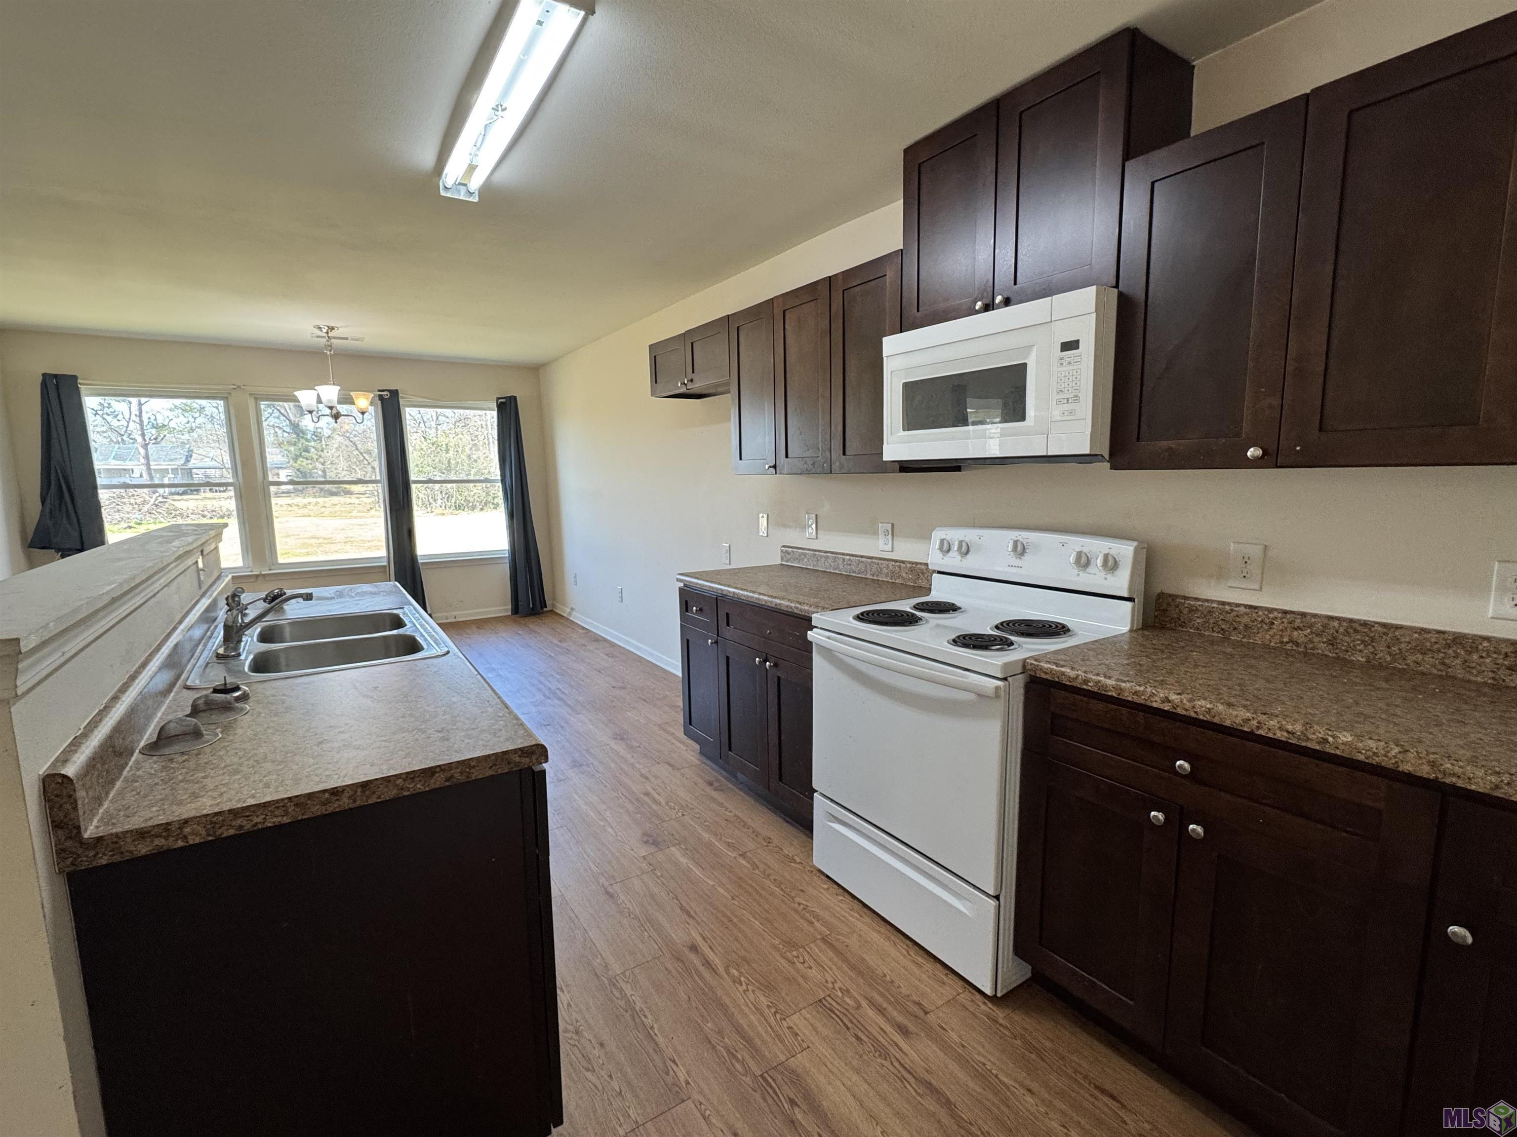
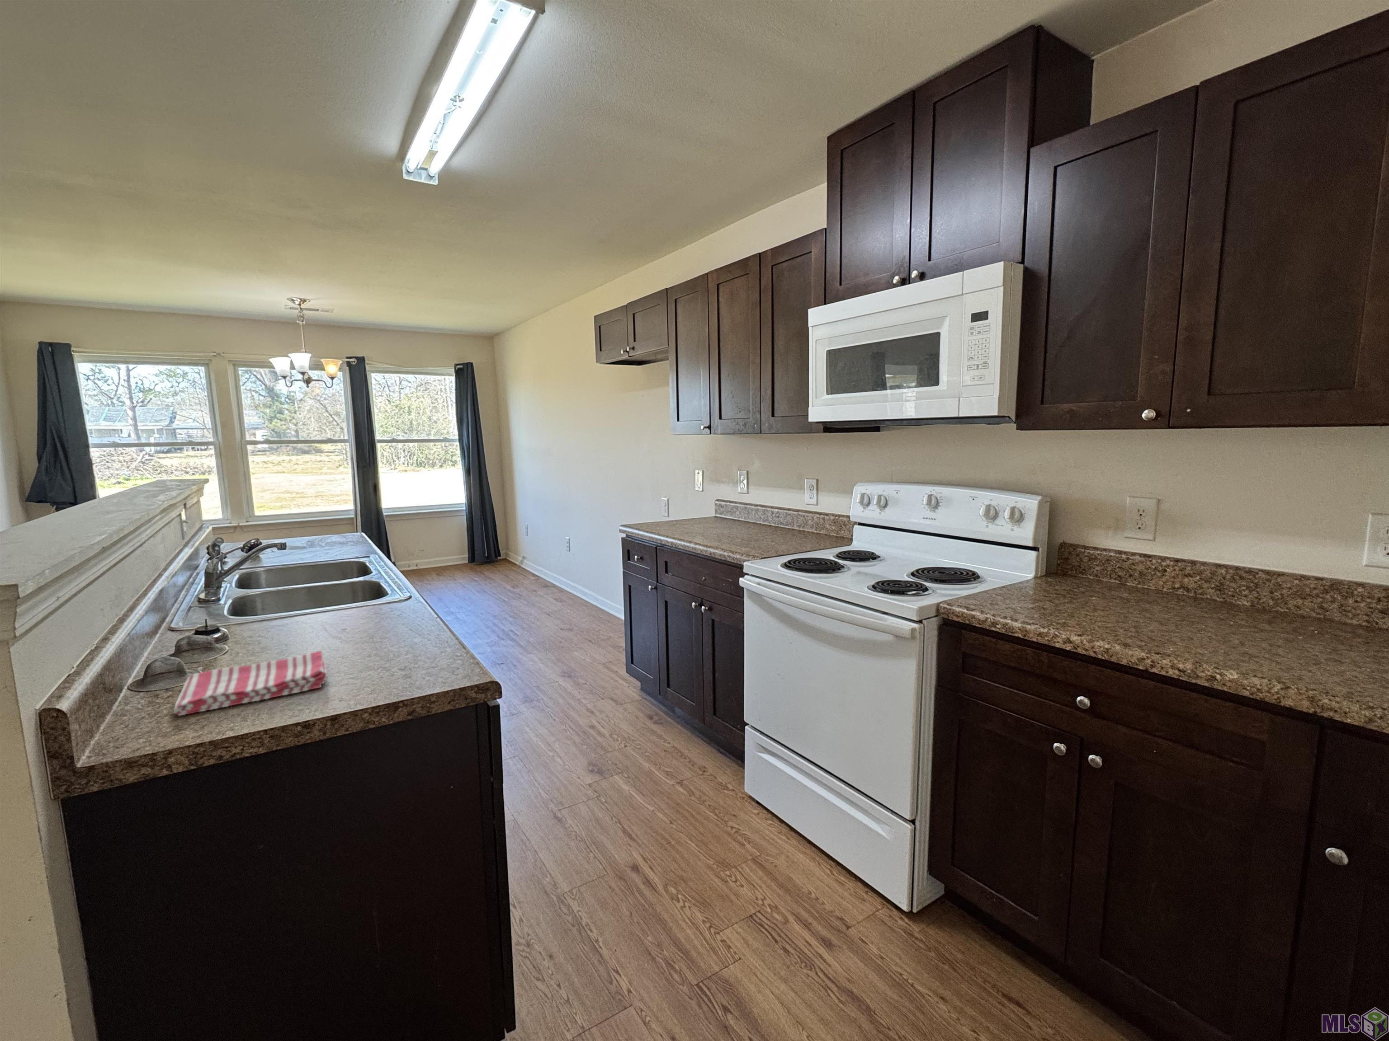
+ dish towel [173,651,328,716]
